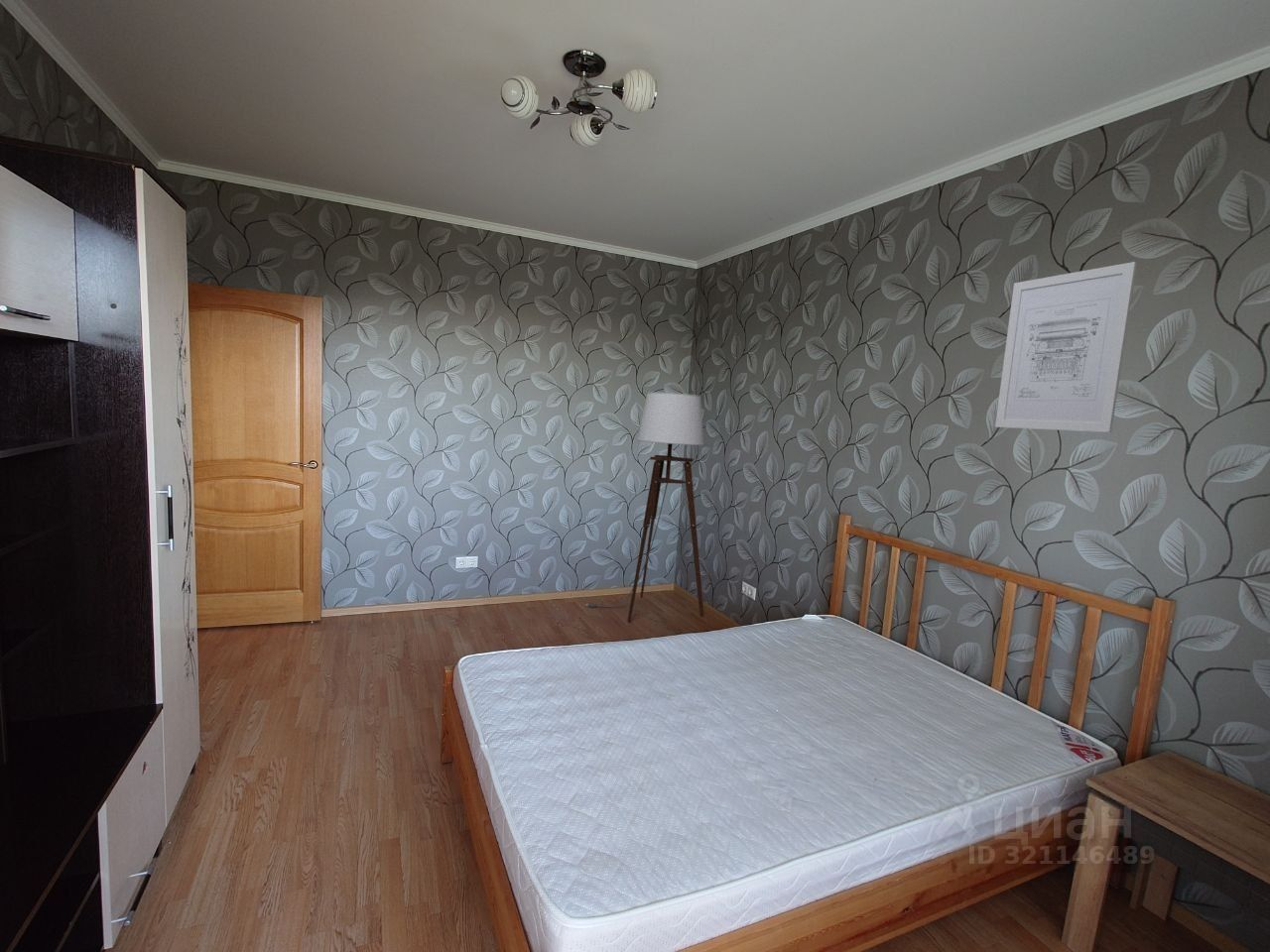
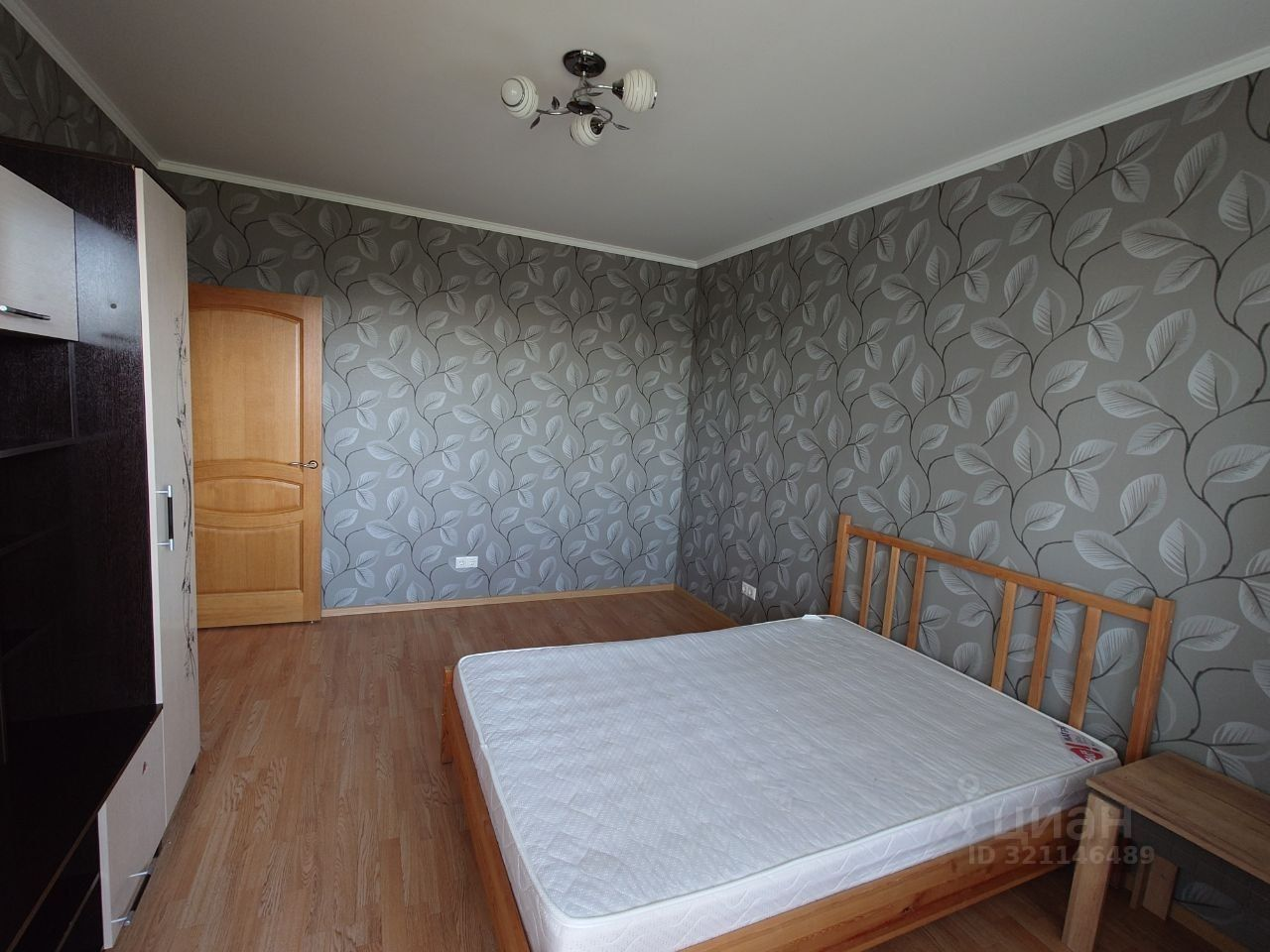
- floor lamp [585,391,705,623]
- wall art [994,261,1138,433]
